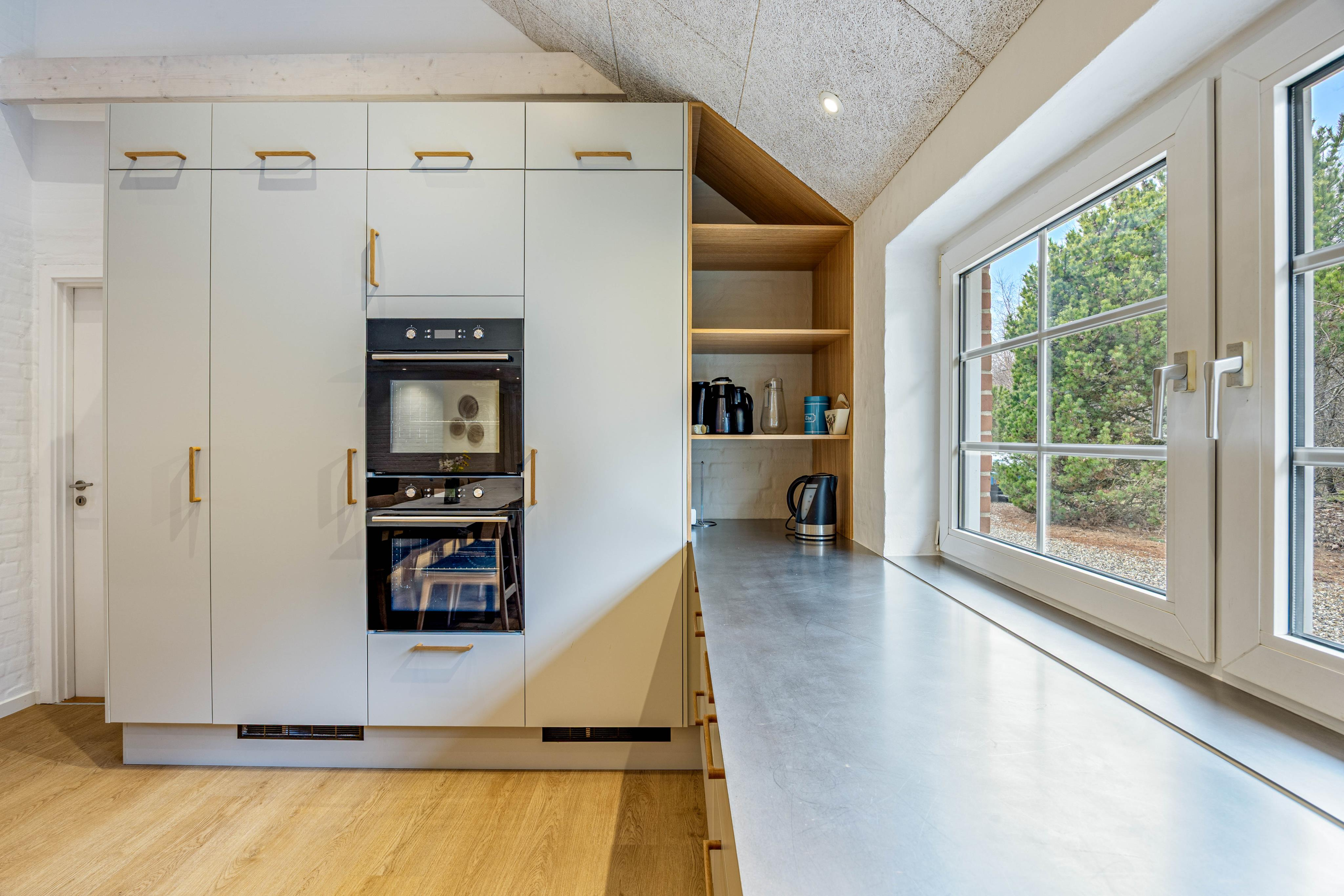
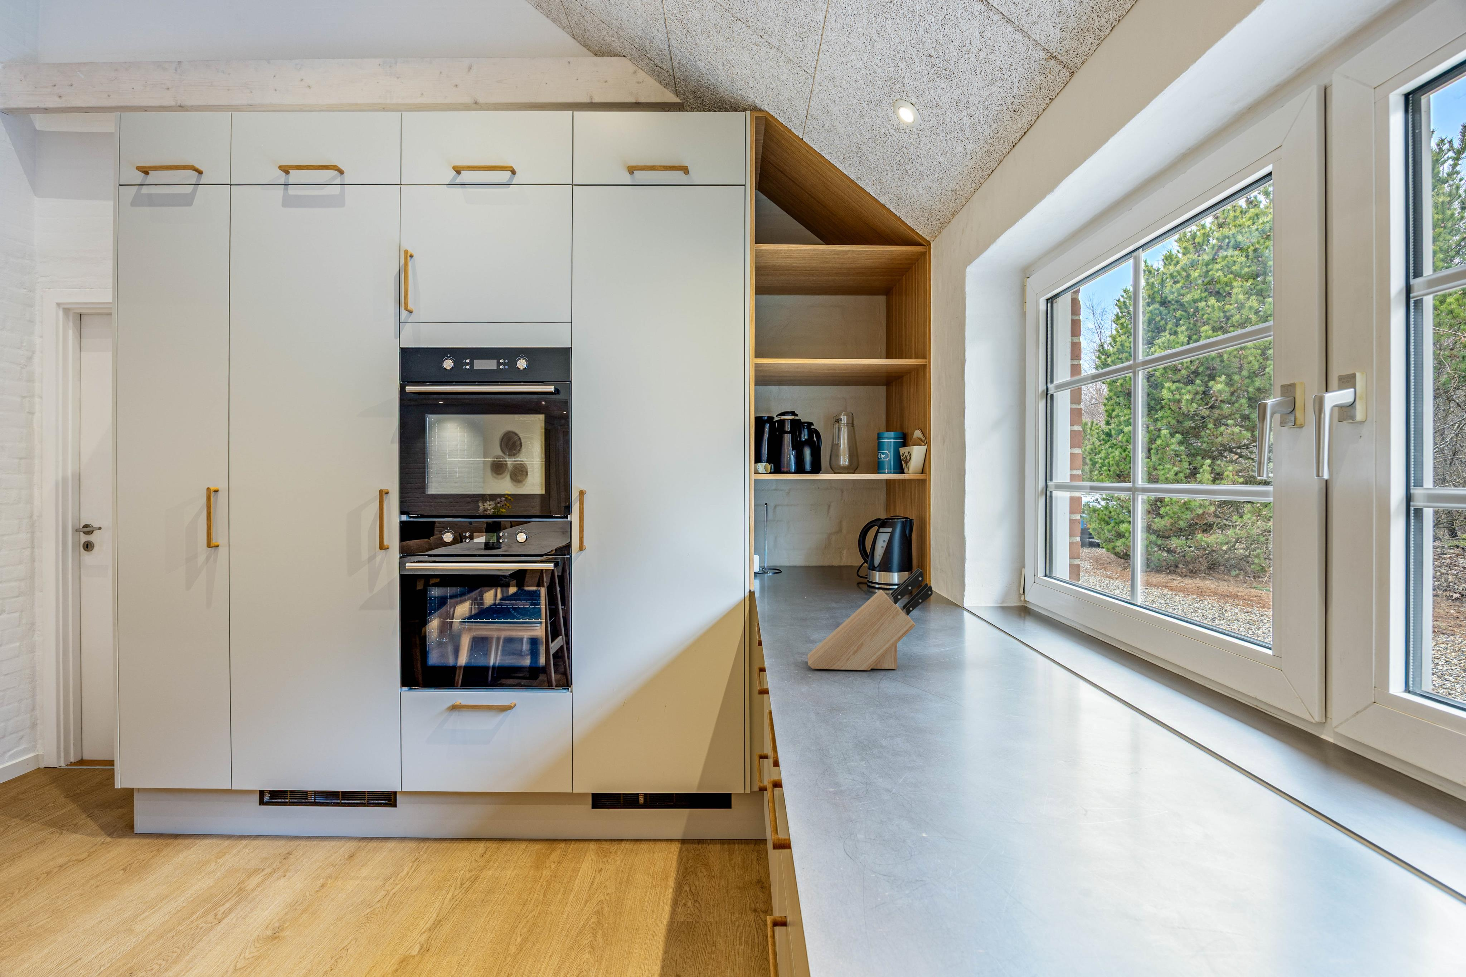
+ knife block [807,568,933,671]
